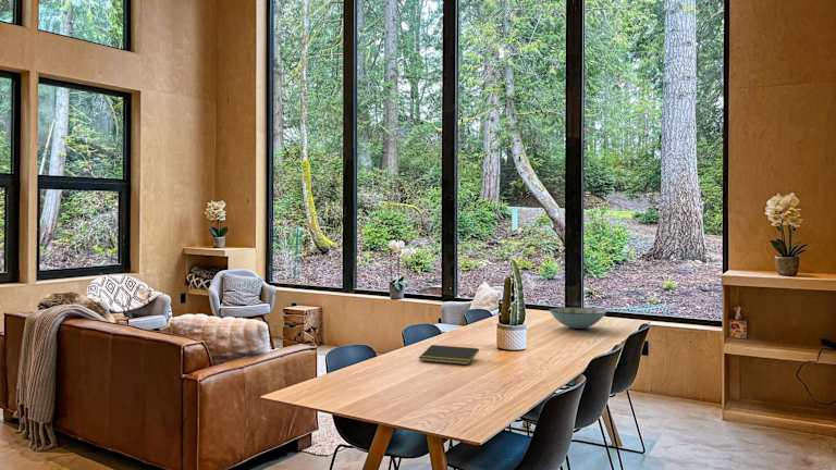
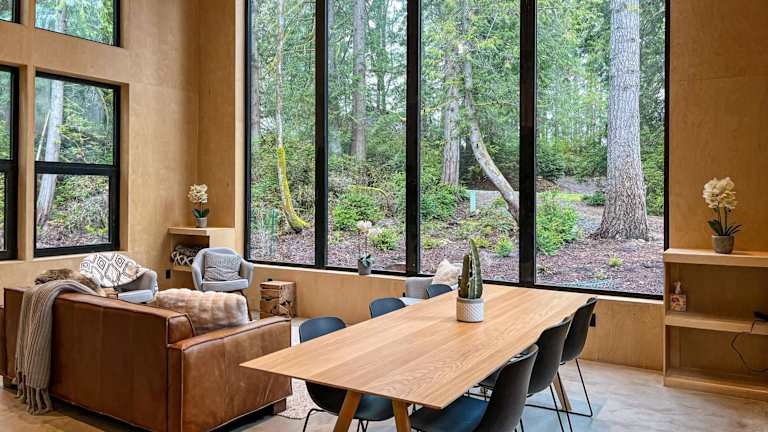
- notepad [418,344,480,366]
- decorative bowl [548,307,607,330]
